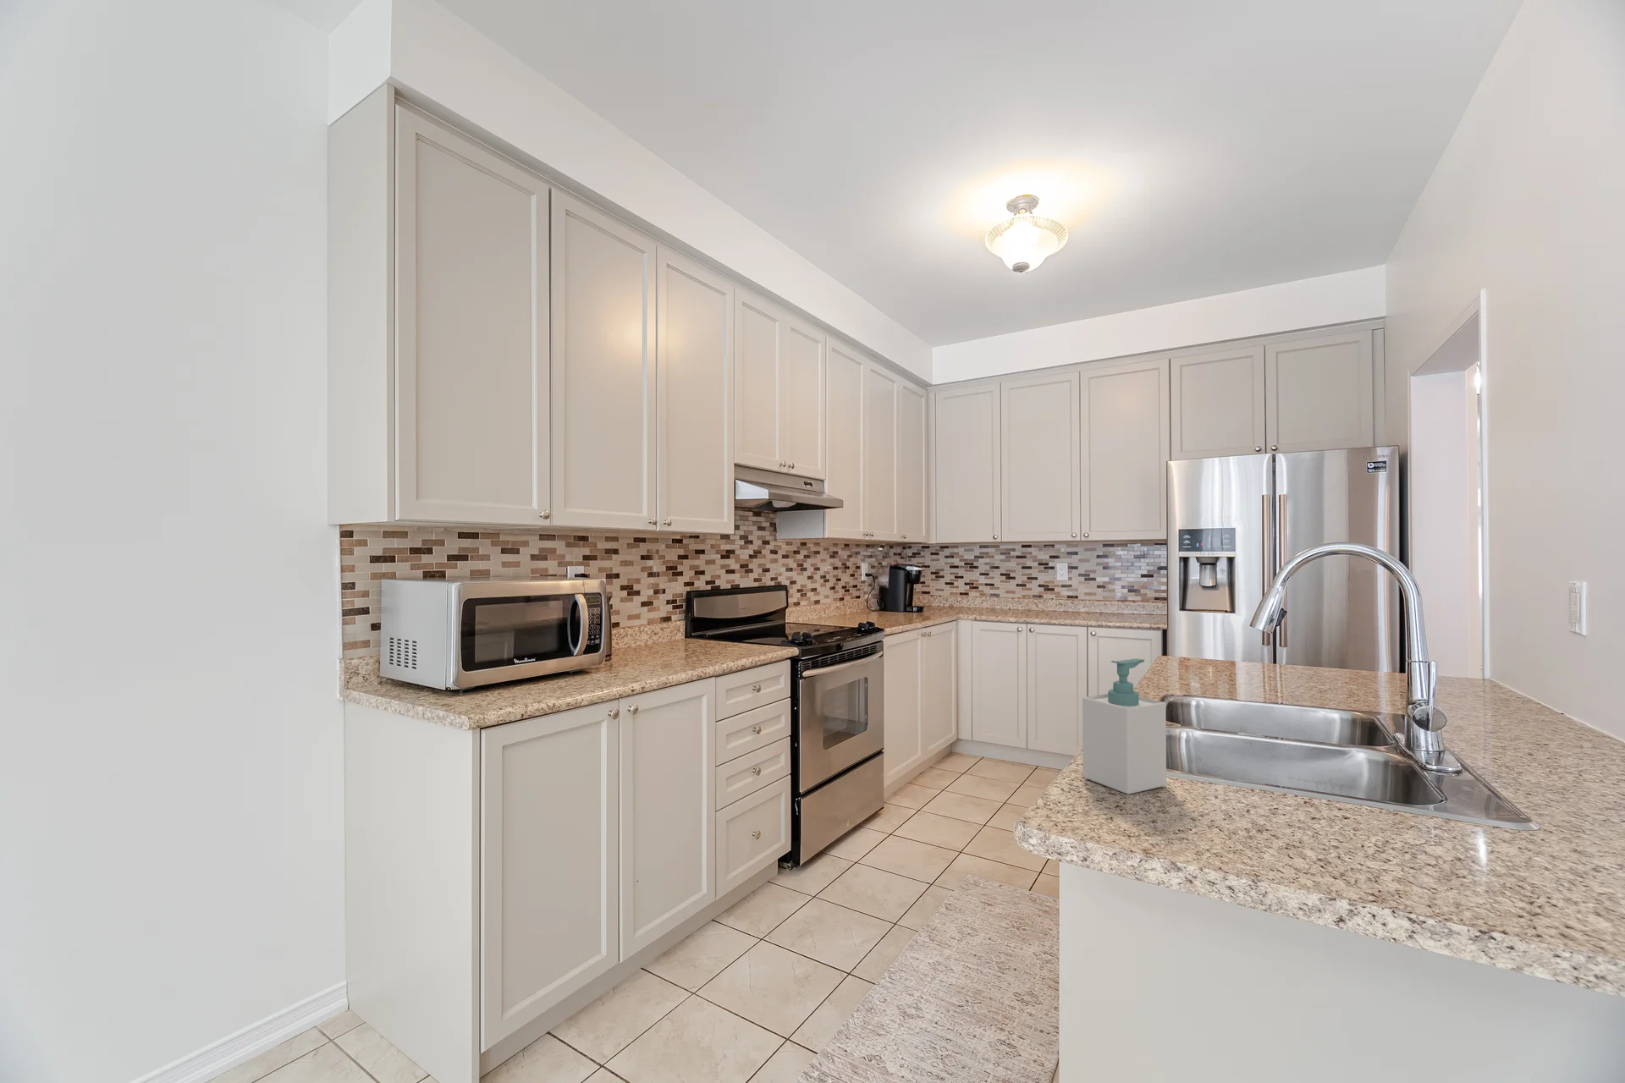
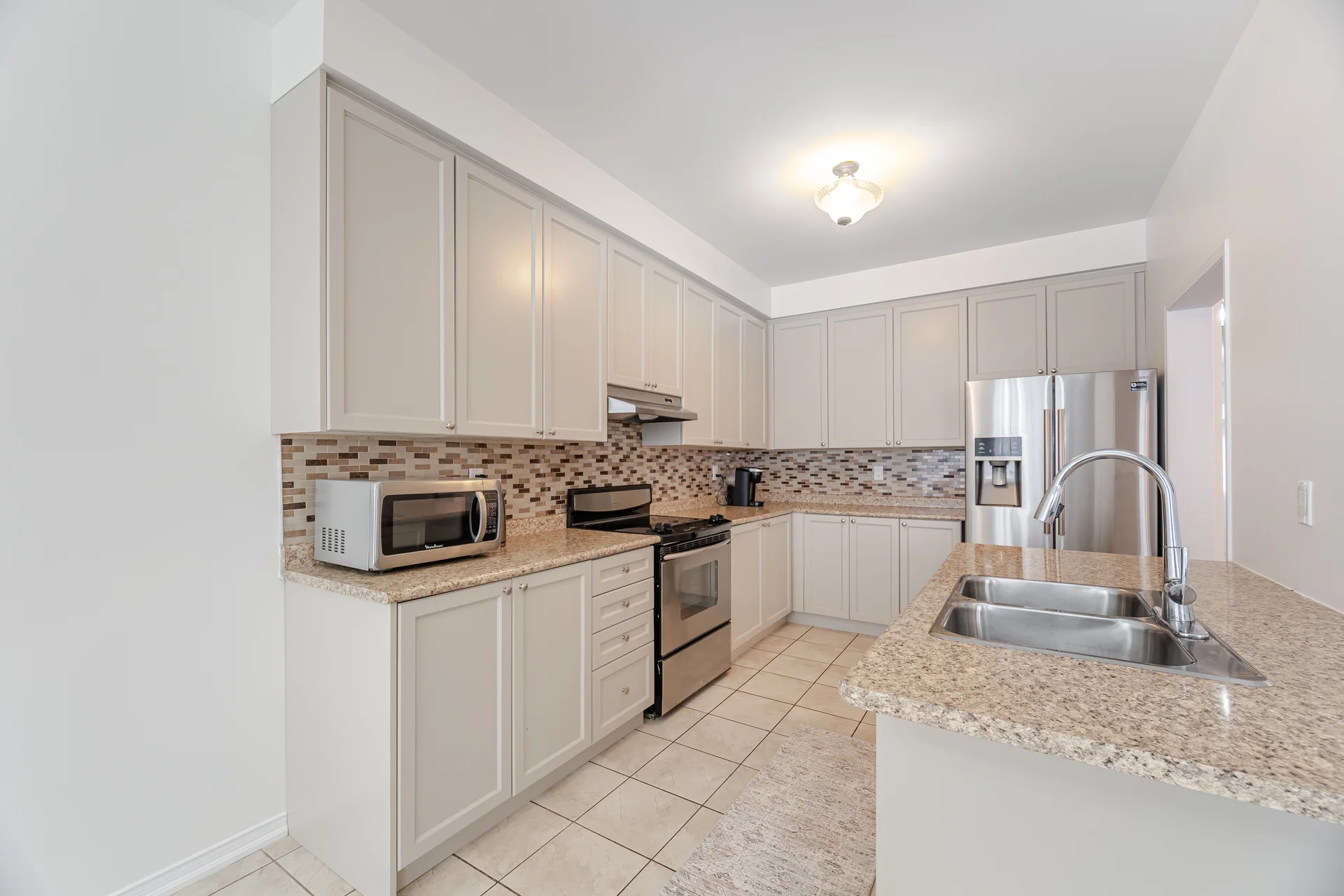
- soap bottle [1082,659,1167,795]
